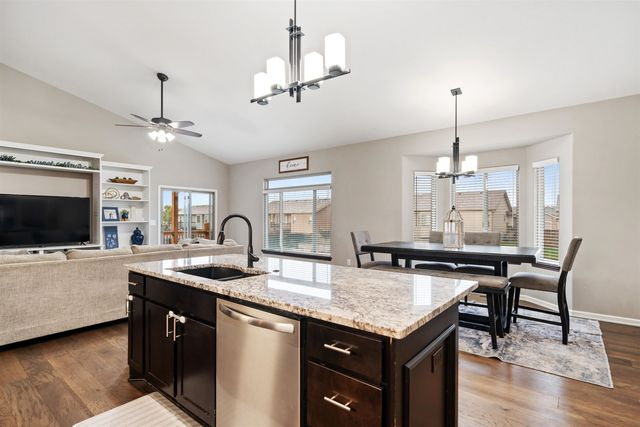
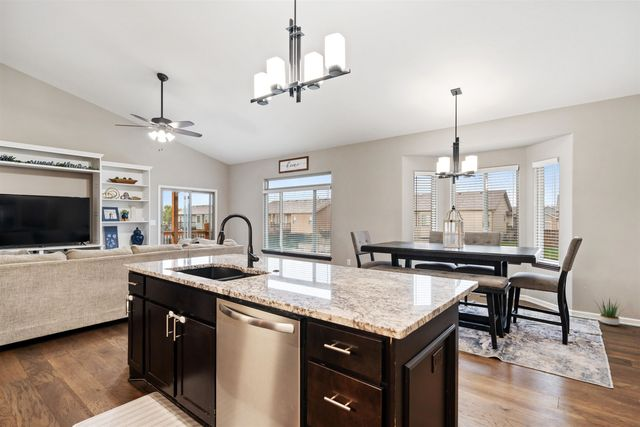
+ potted plant [593,297,627,326]
